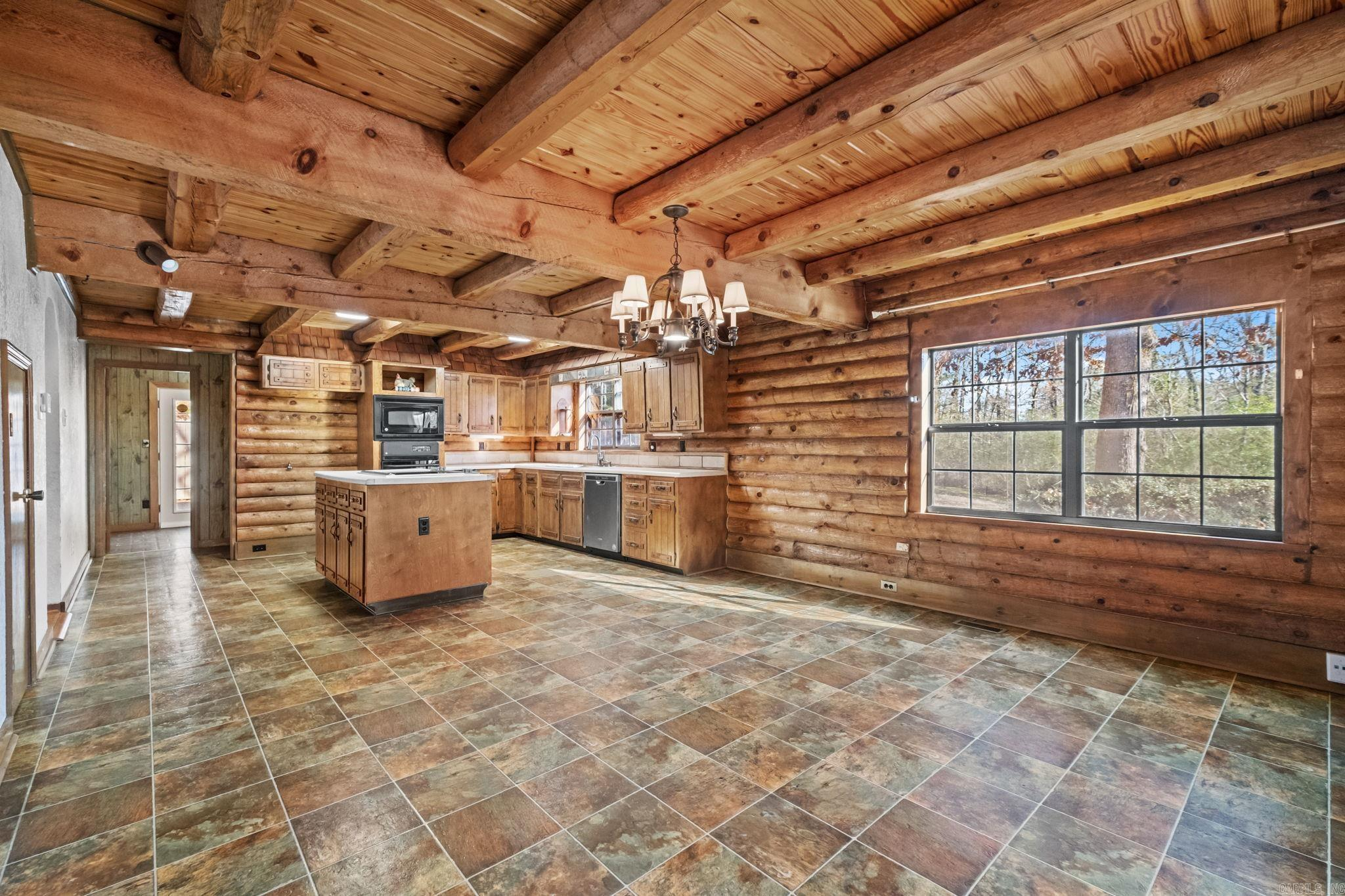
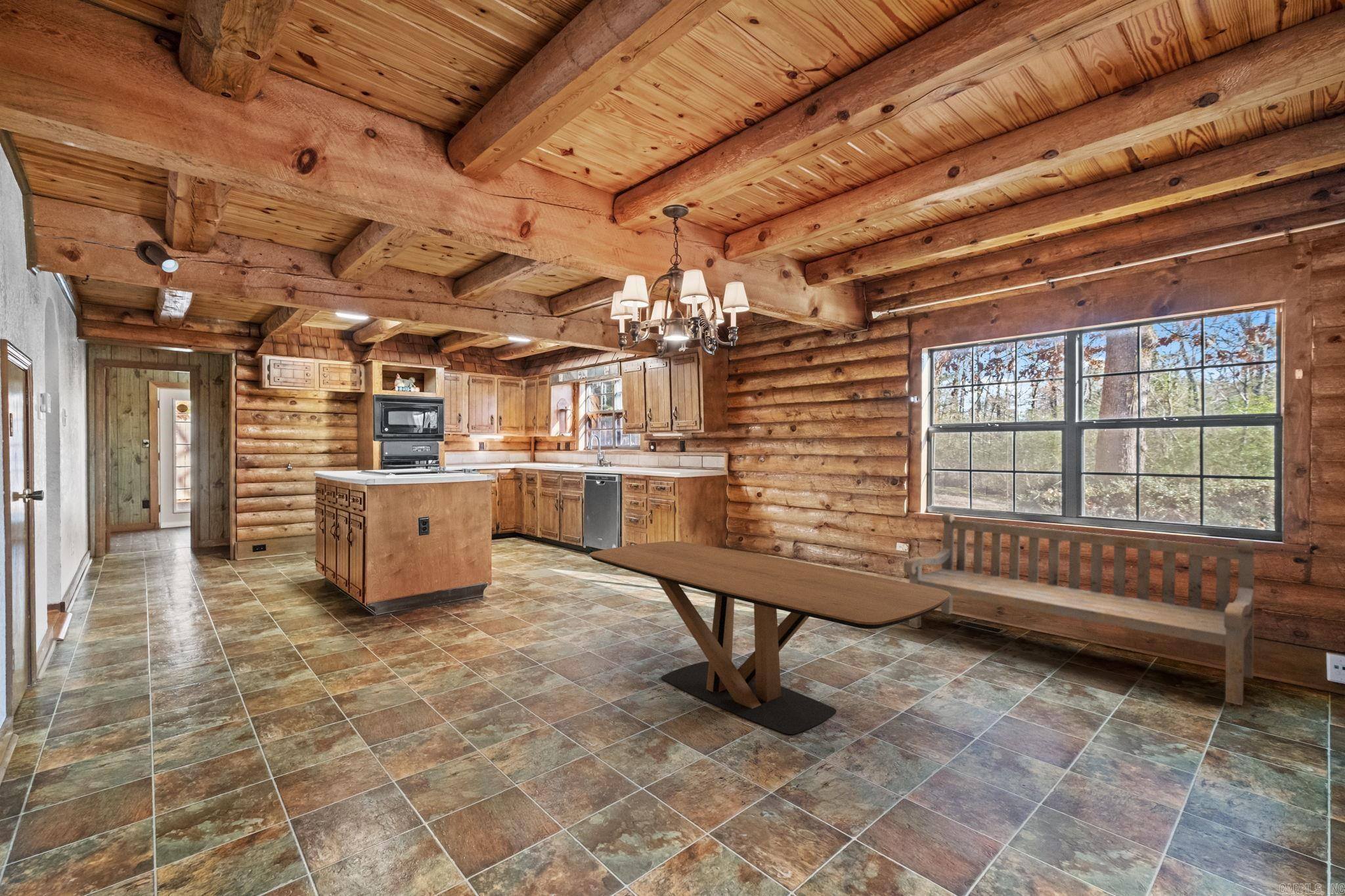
+ dining table [589,540,951,736]
+ bench [903,512,1255,706]
